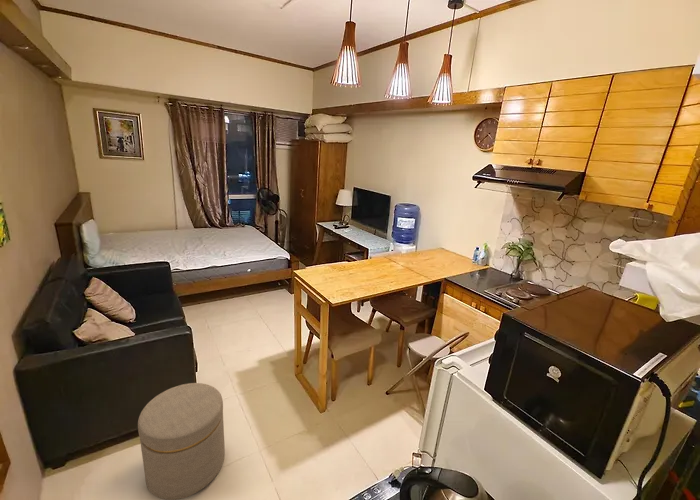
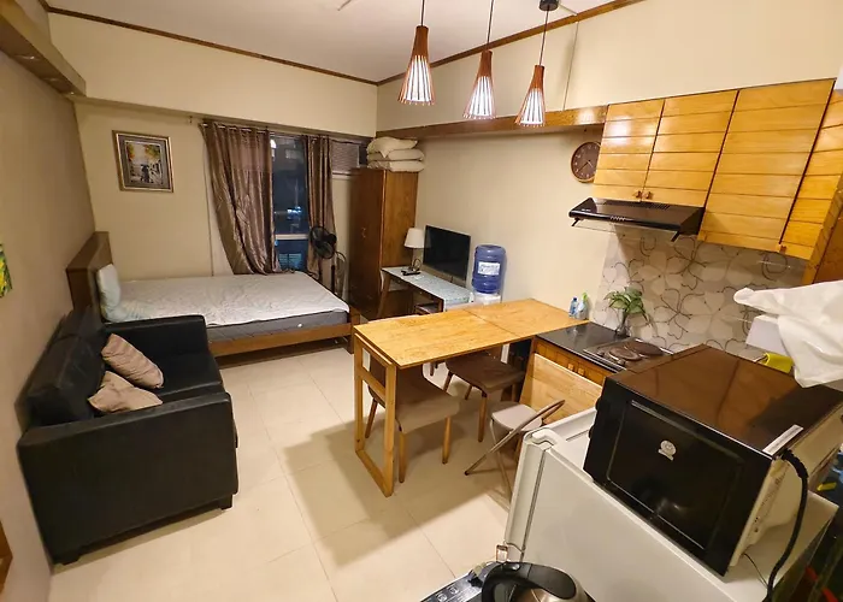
- ottoman [137,382,226,500]
